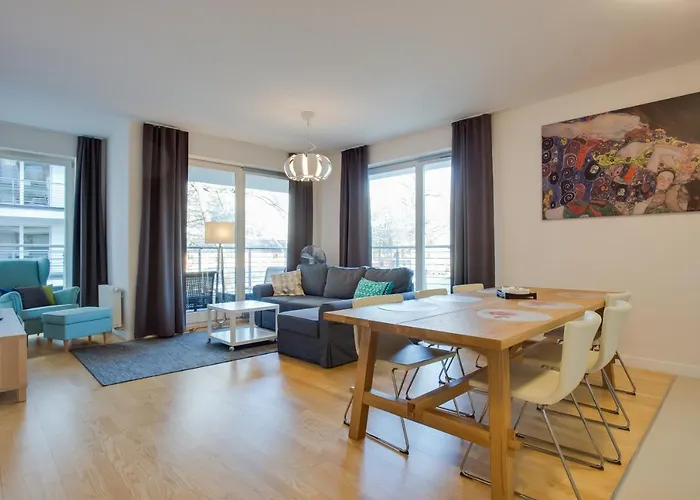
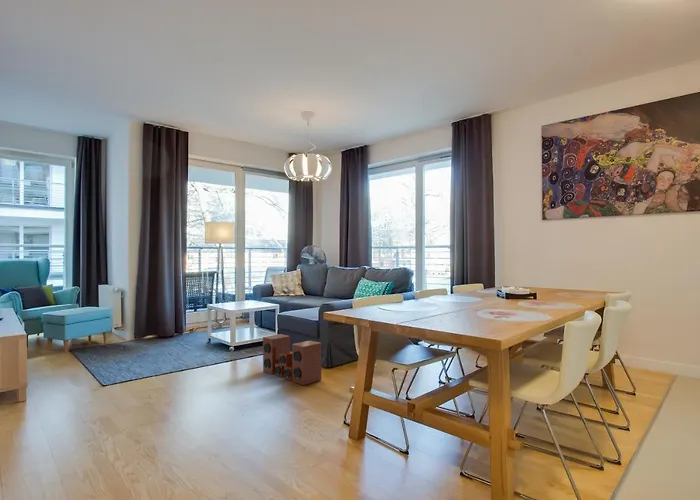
+ speaker [262,333,322,386]
